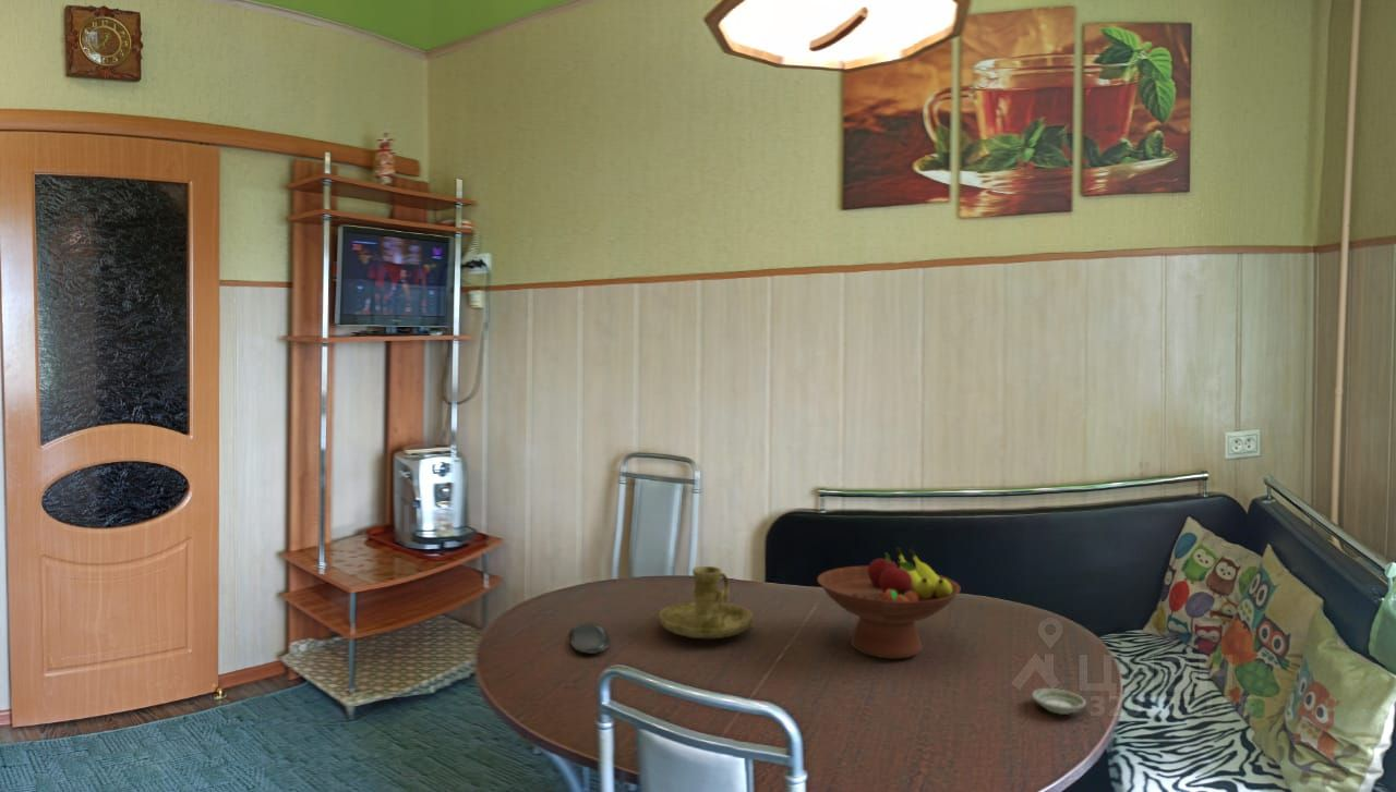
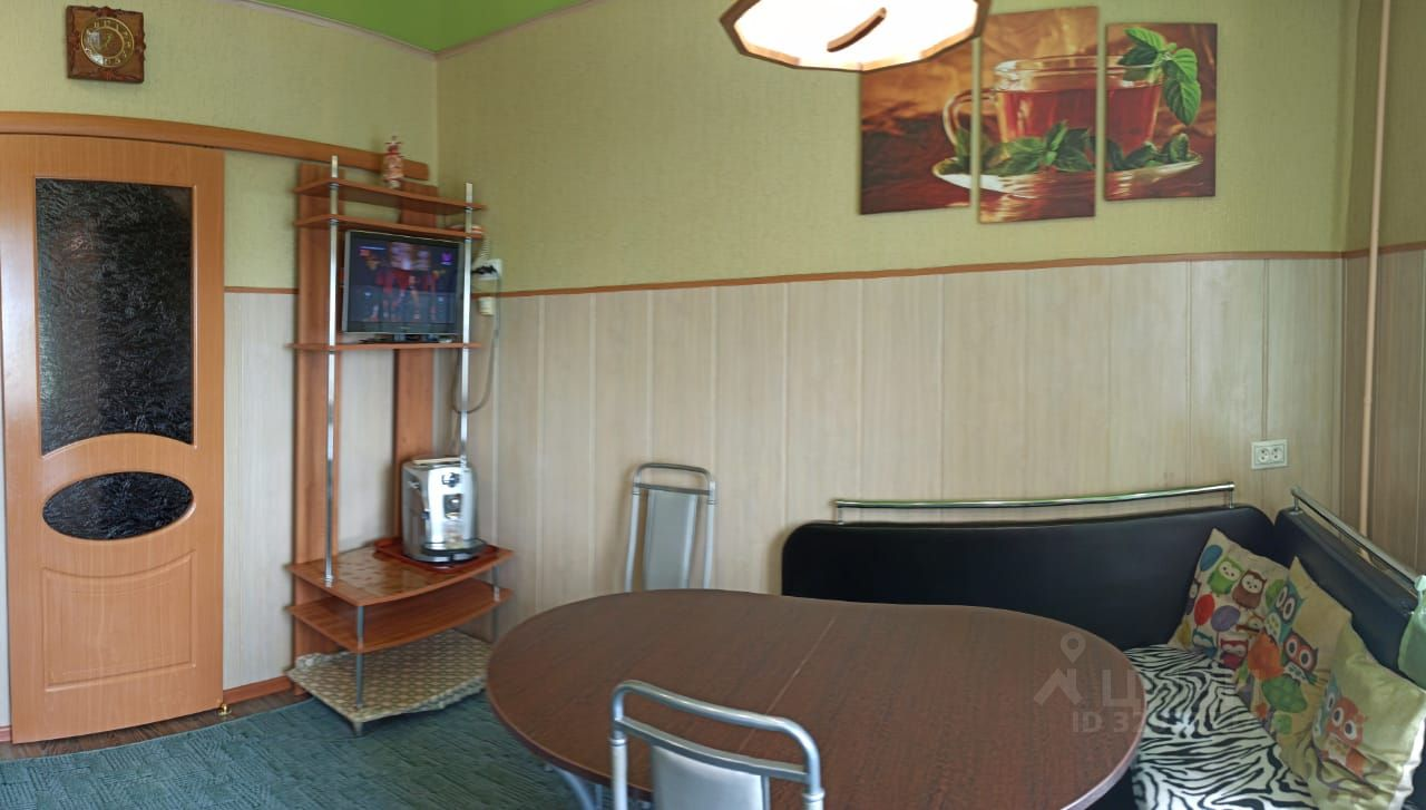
- candle holder [658,565,755,639]
- fruit bowl [817,546,962,660]
- saucer [1031,687,1087,716]
- oval tray [569,622,610,655]
